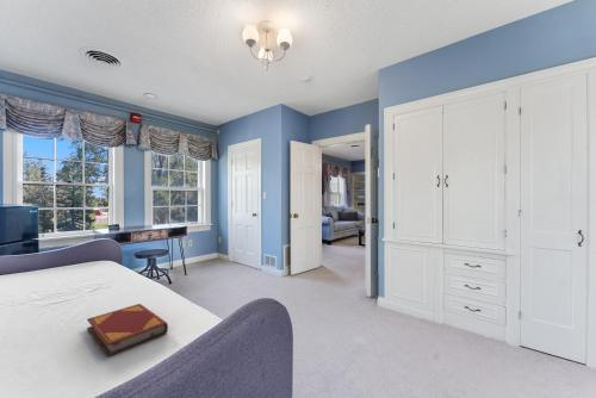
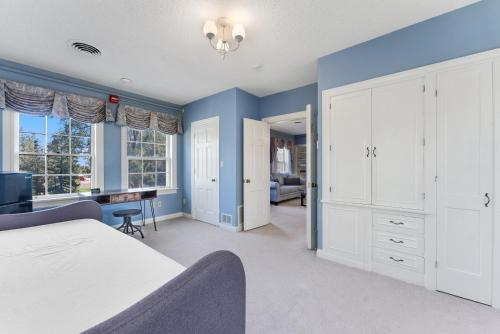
- hardback book [86,303,169,357]
